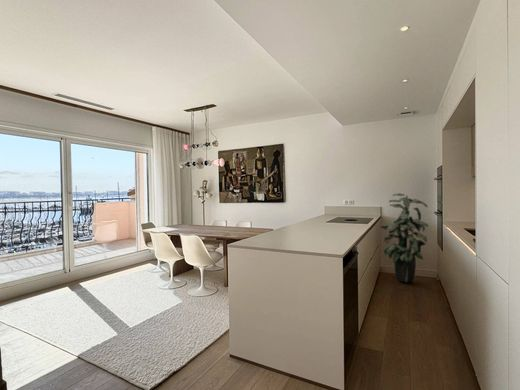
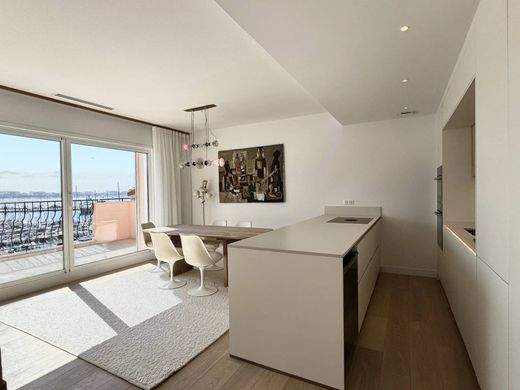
- indoor plant [379,192,429,284]
